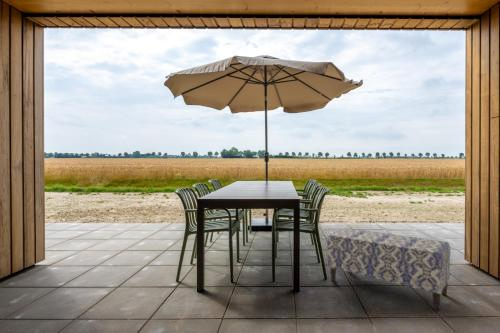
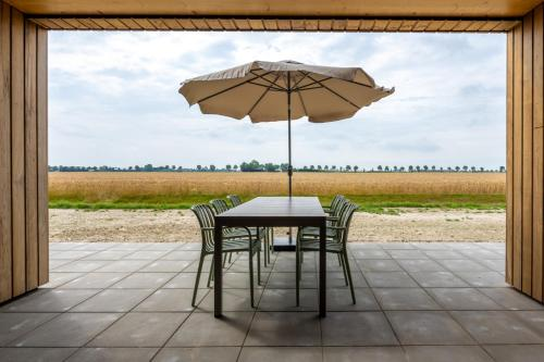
- bench [326,227,451,311]
